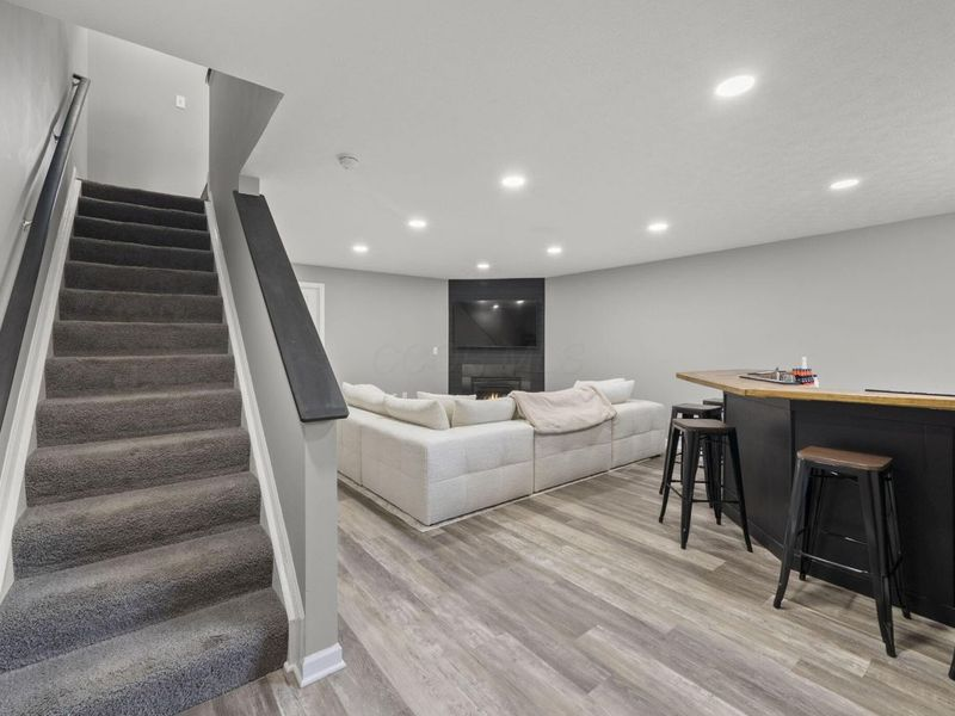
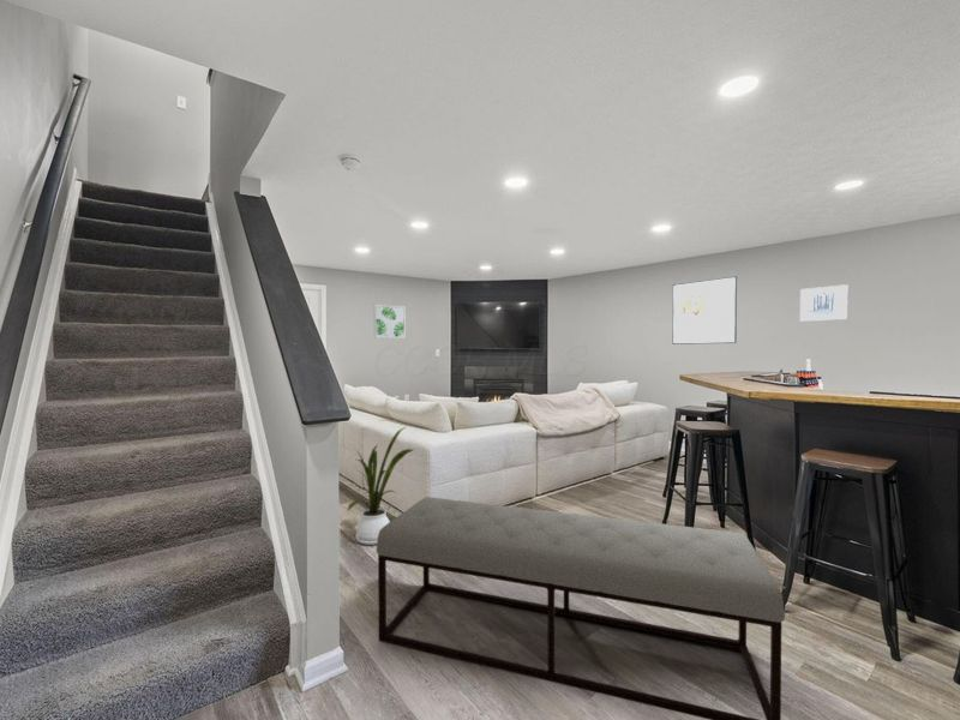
+ bench [376,496,786,720]
+ wall art [373,304,407,340]
+ house plant [346,426,414,546]
+ wall art [799,283,850,323]
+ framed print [672,276,738,346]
